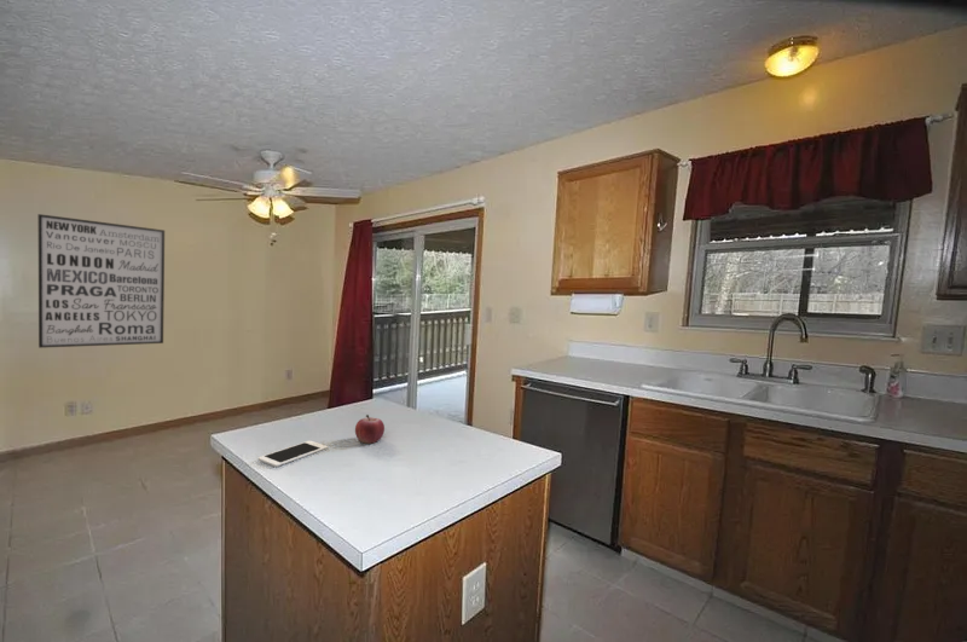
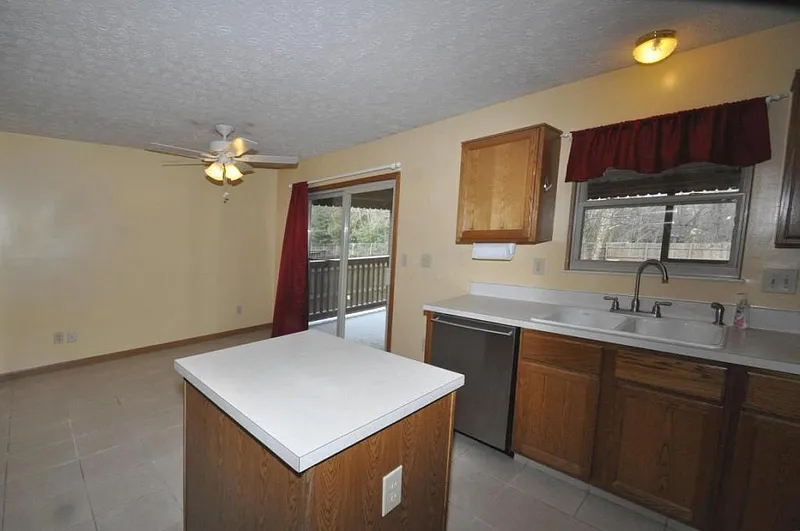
- cell phone [257,440,329,468]
- fruit [354,413,386,445]
- wall art [37,213,166,349]
